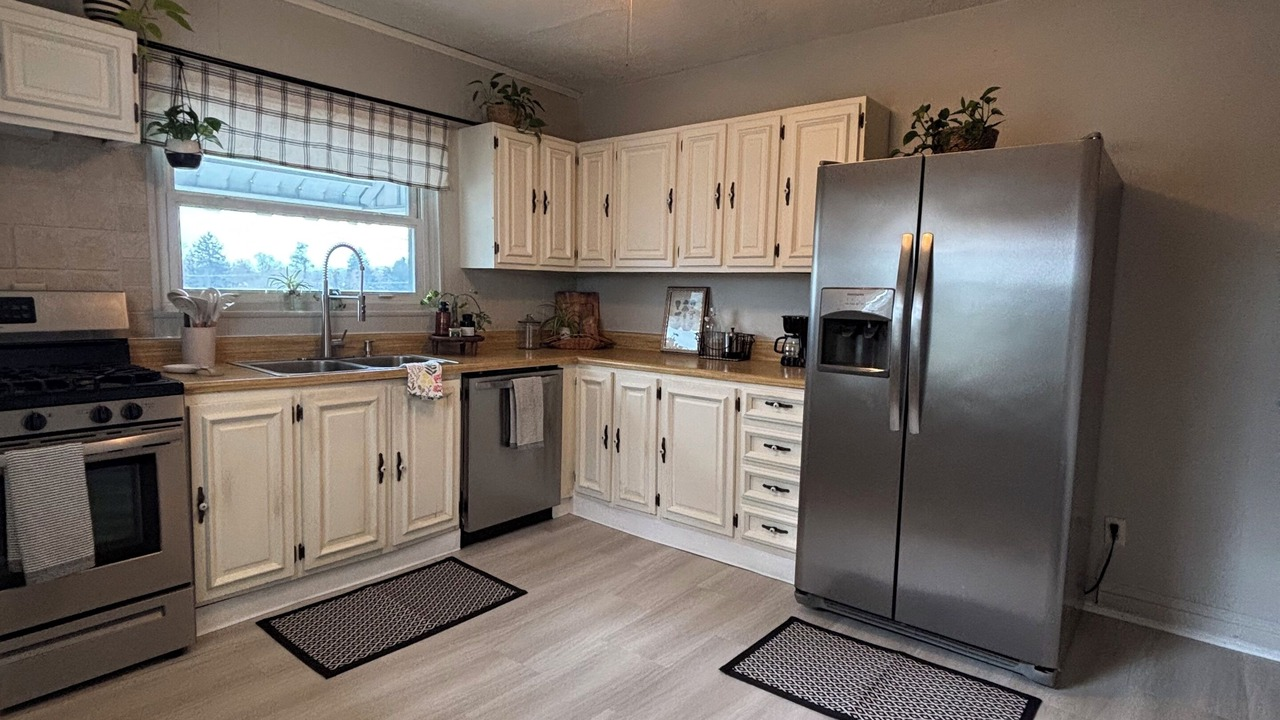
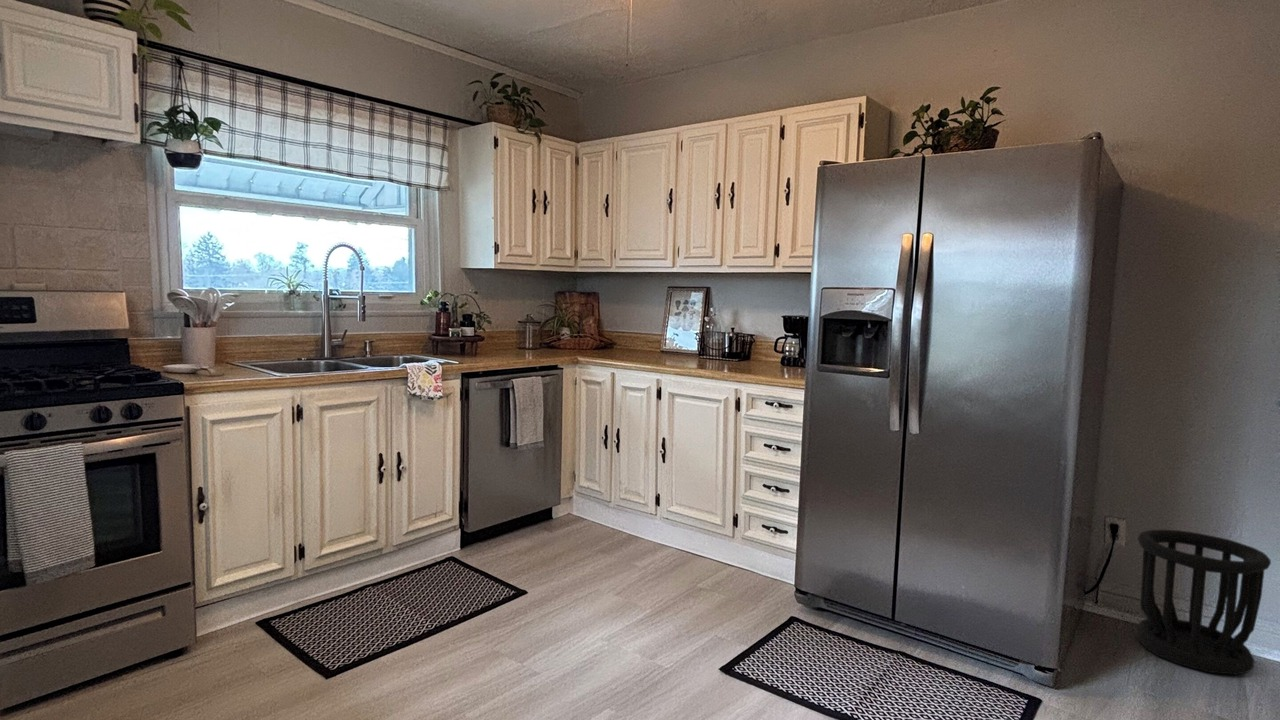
+ wastebasket [1135,529,1272,676]
